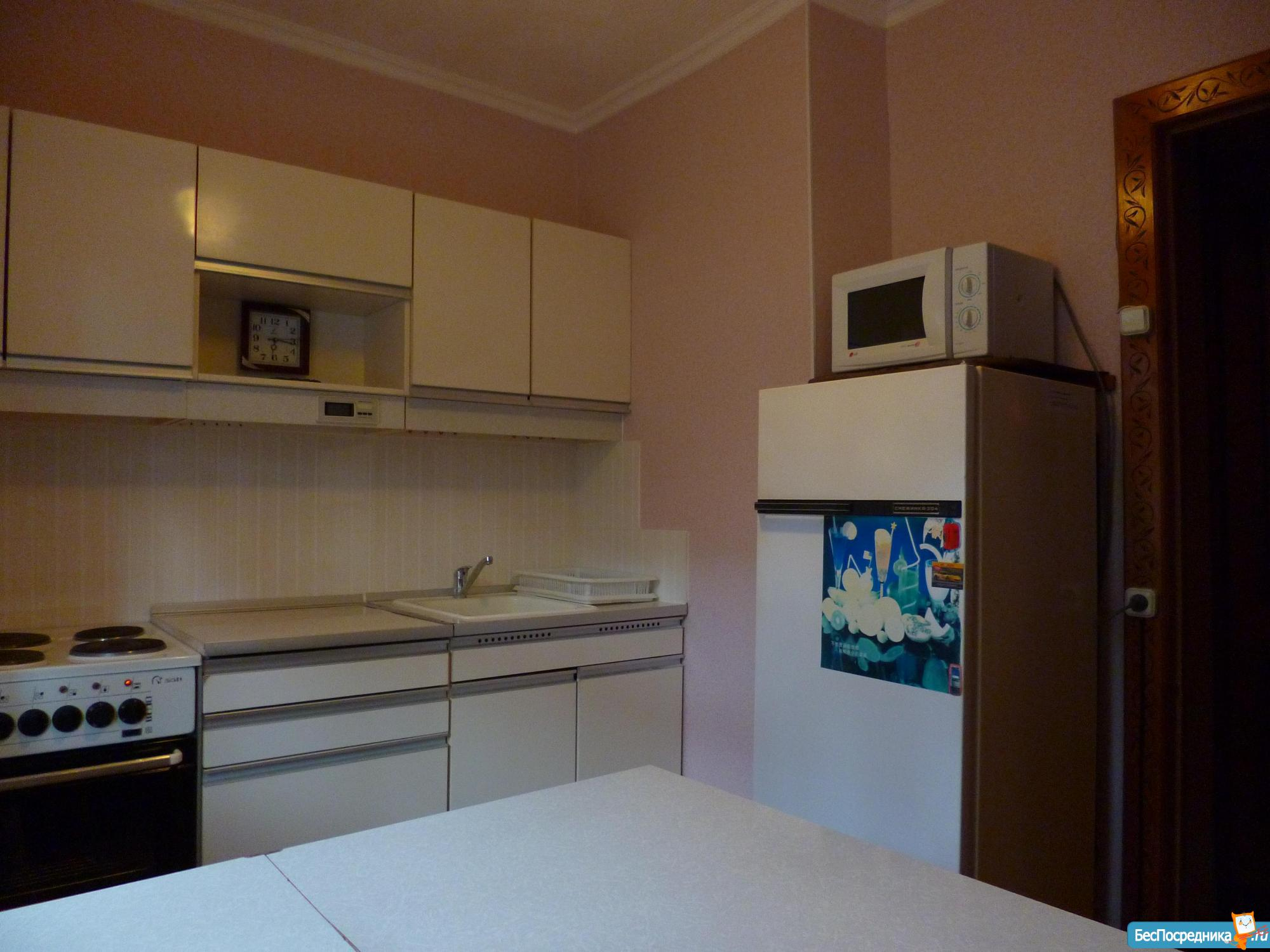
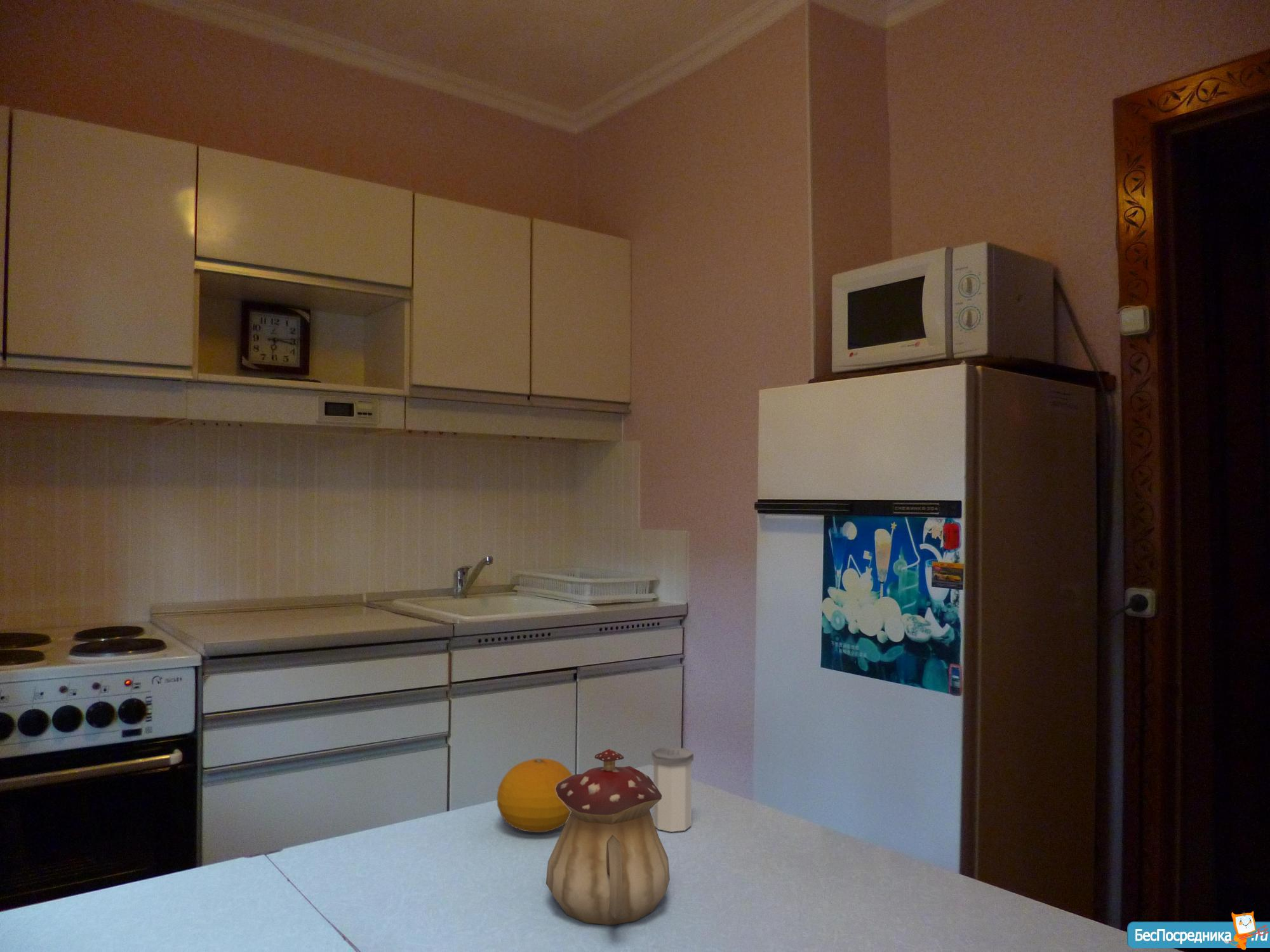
+ teapot [545,748,671,926]
+ salt shaker [651,746,694,833]
+ fruit [496,758,573,833]
